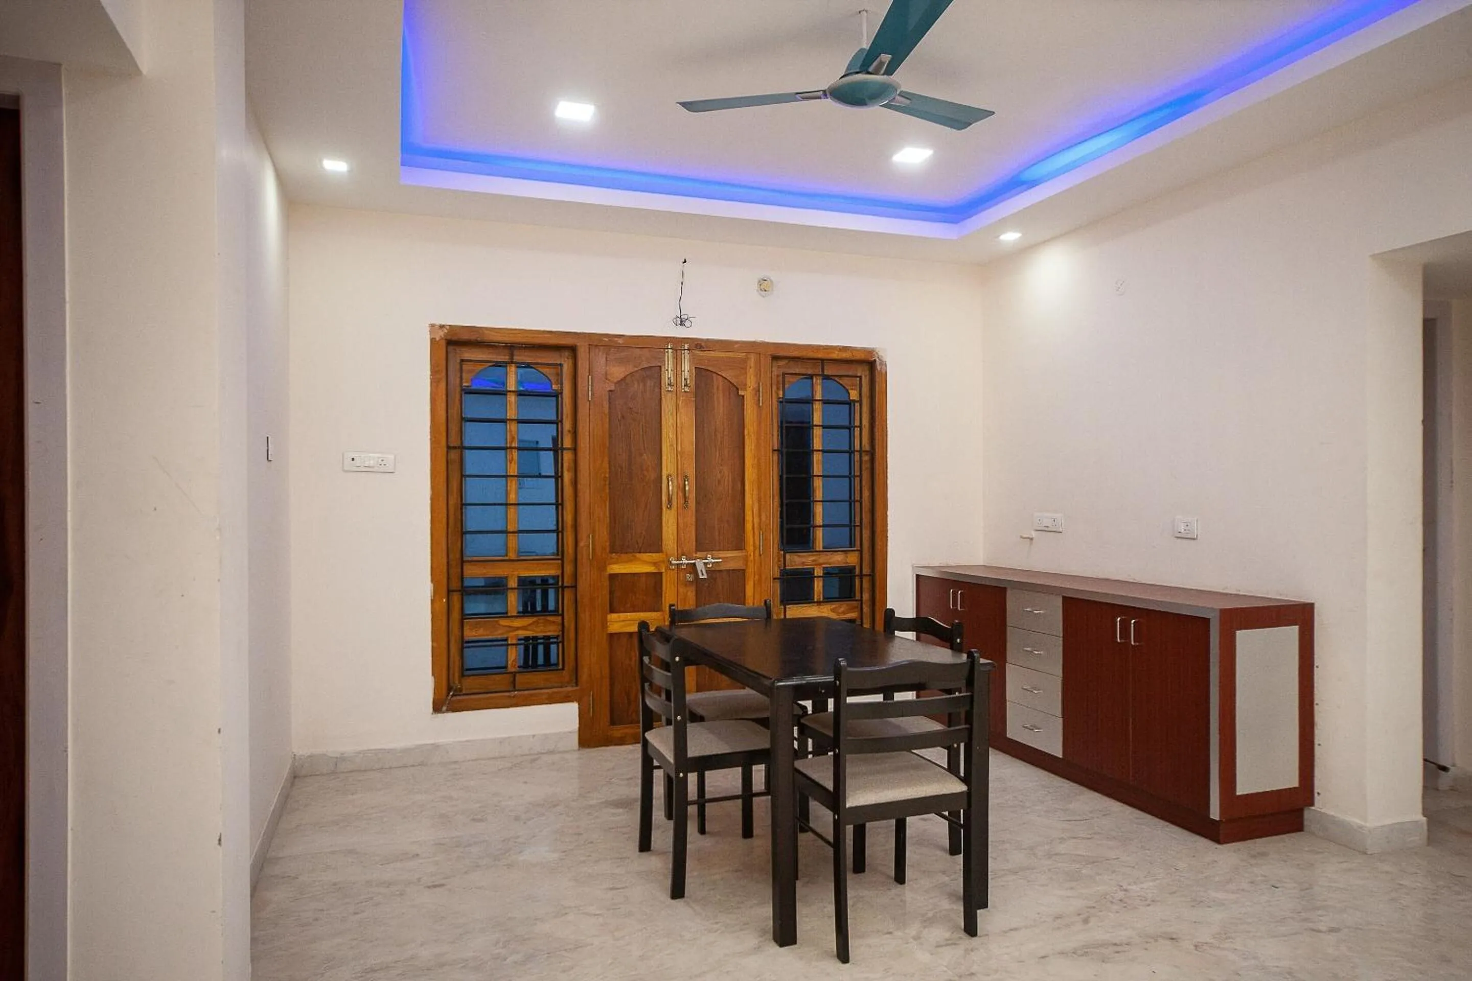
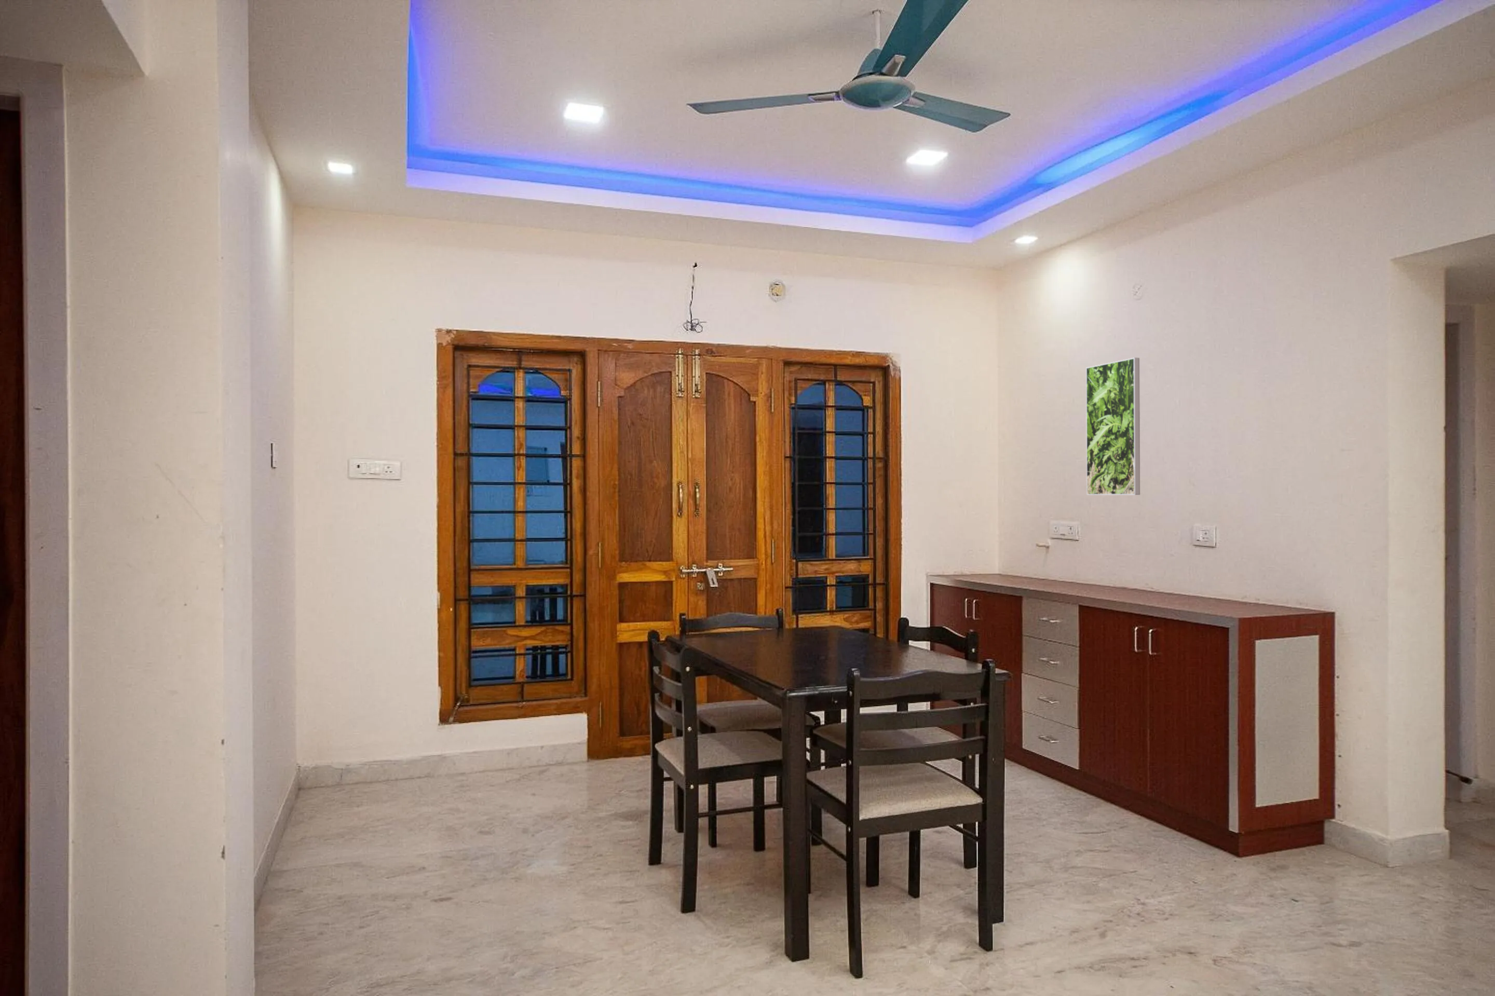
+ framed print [1086,357,1140,496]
